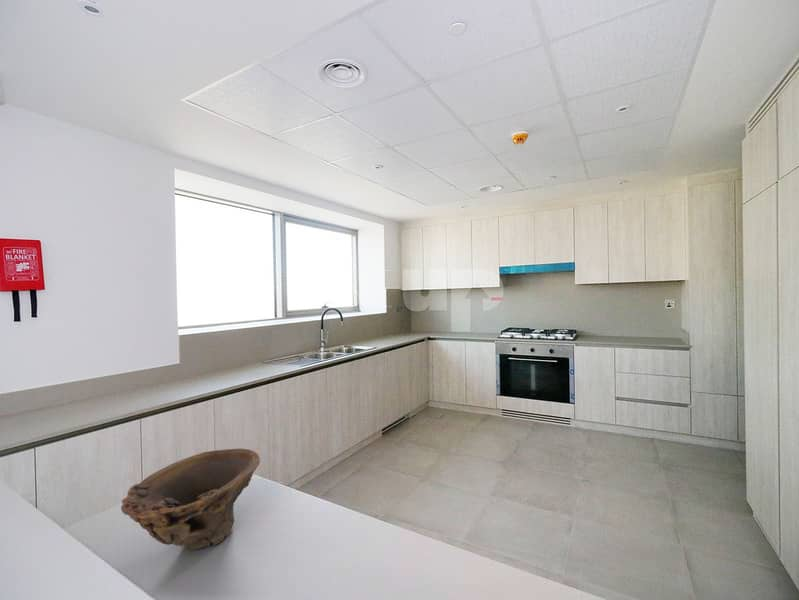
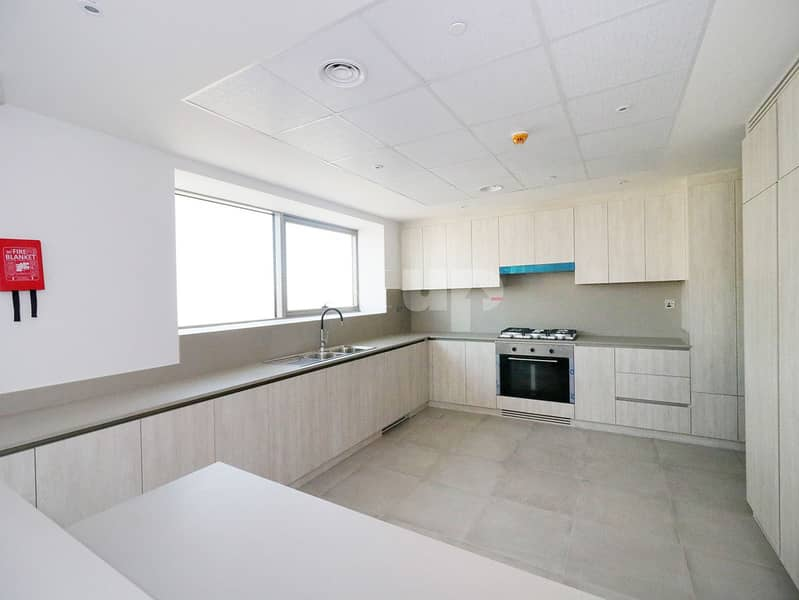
- bowl [120,447,261,550]
